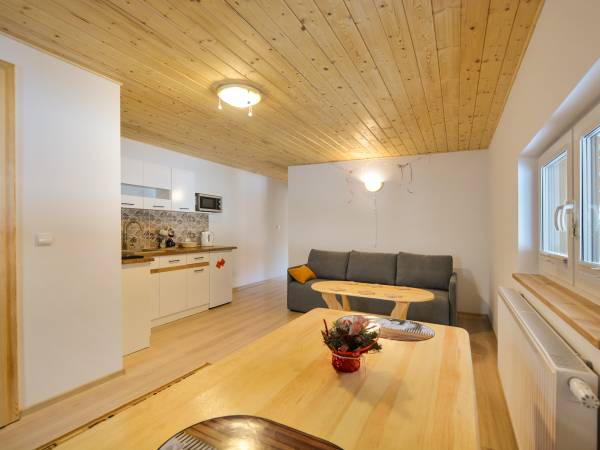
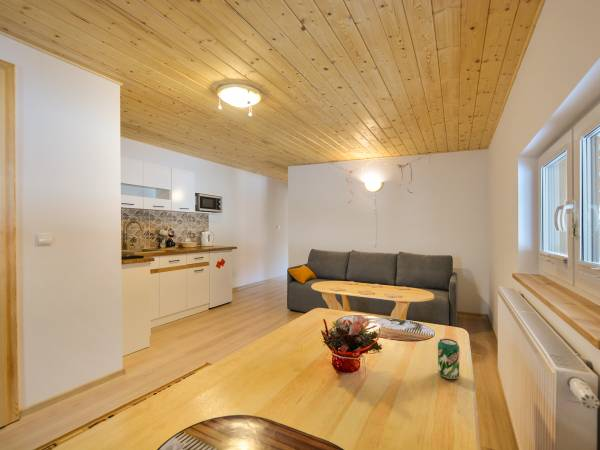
+ beverage can [437,338,460,380]
